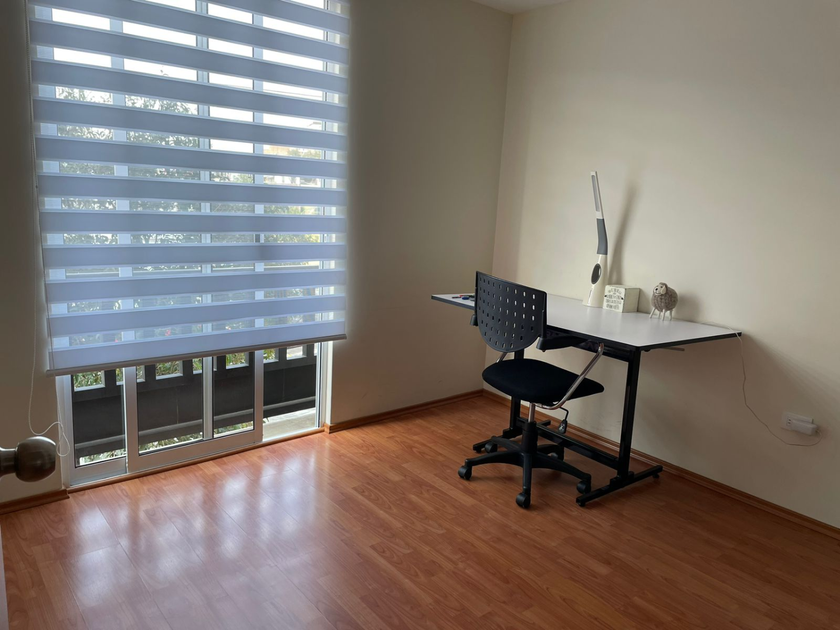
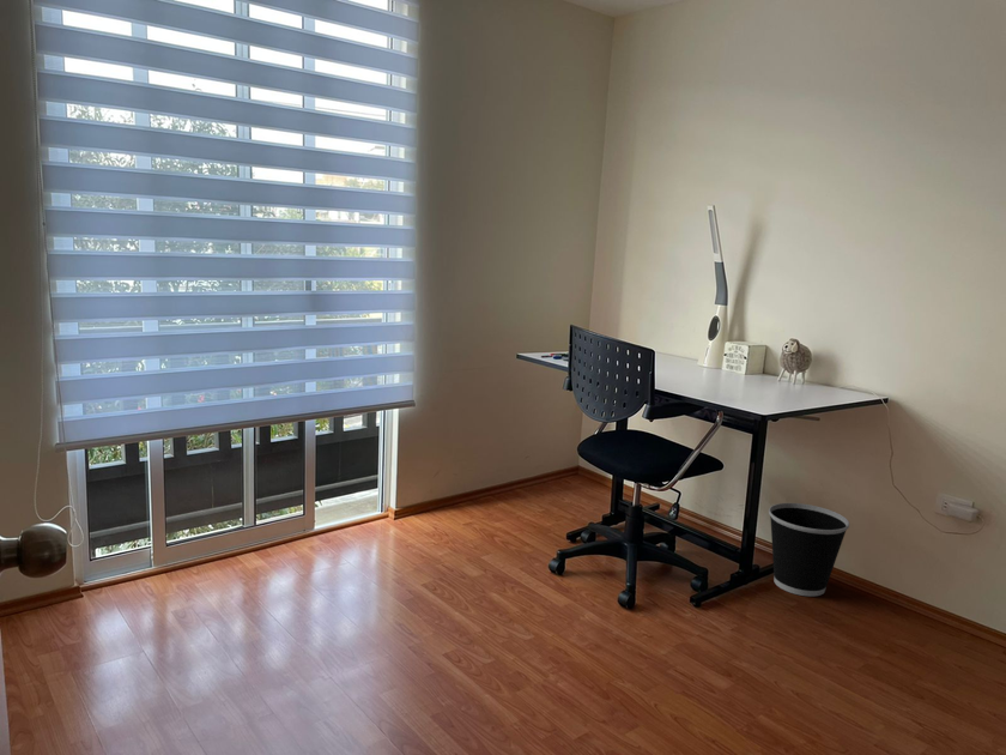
+ wastebasket [768,502,850,598]
